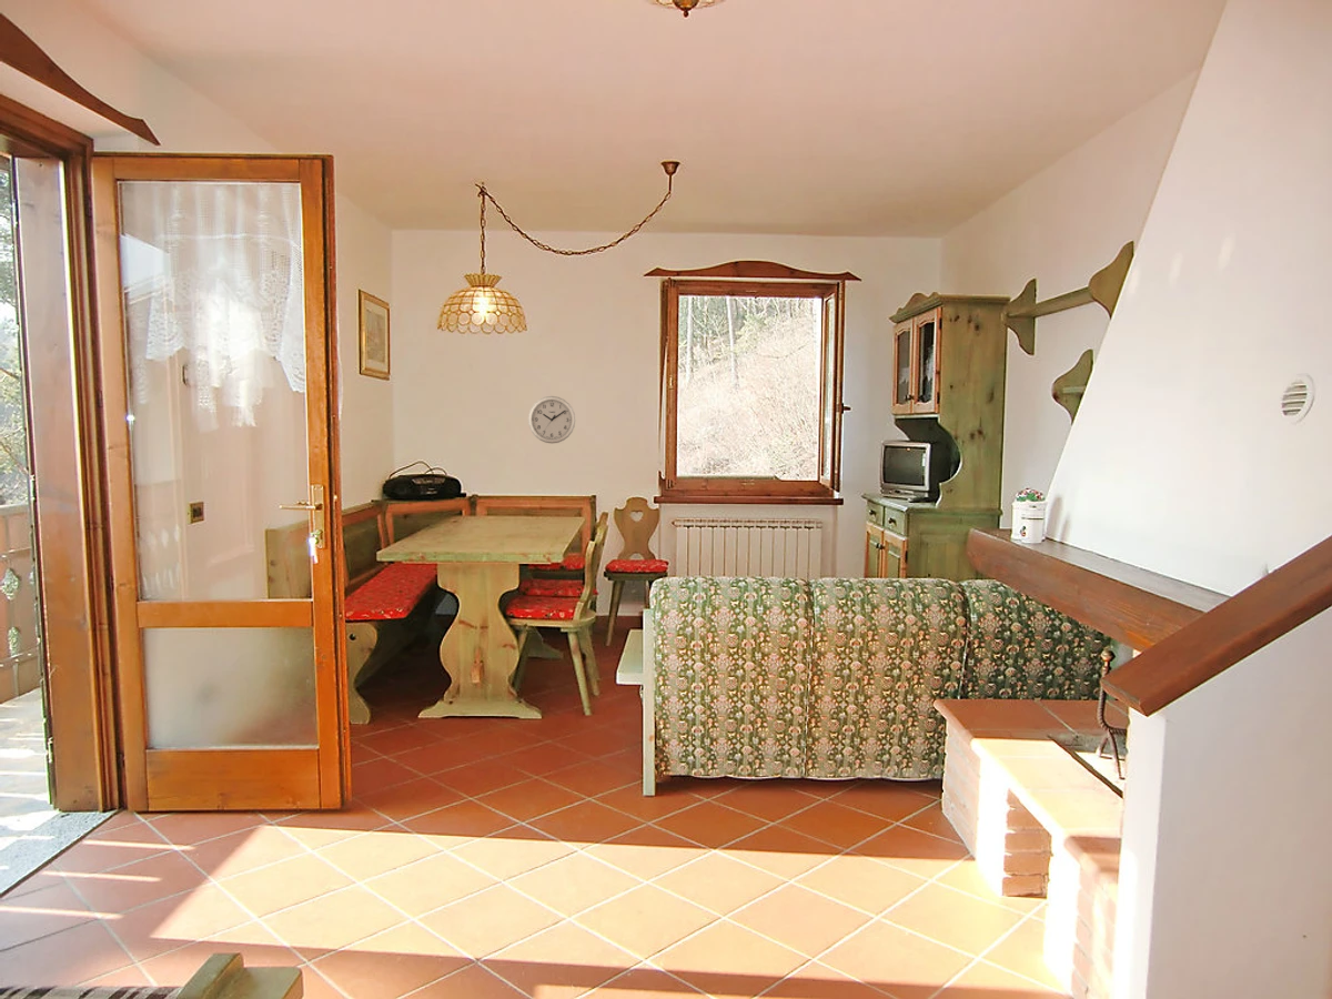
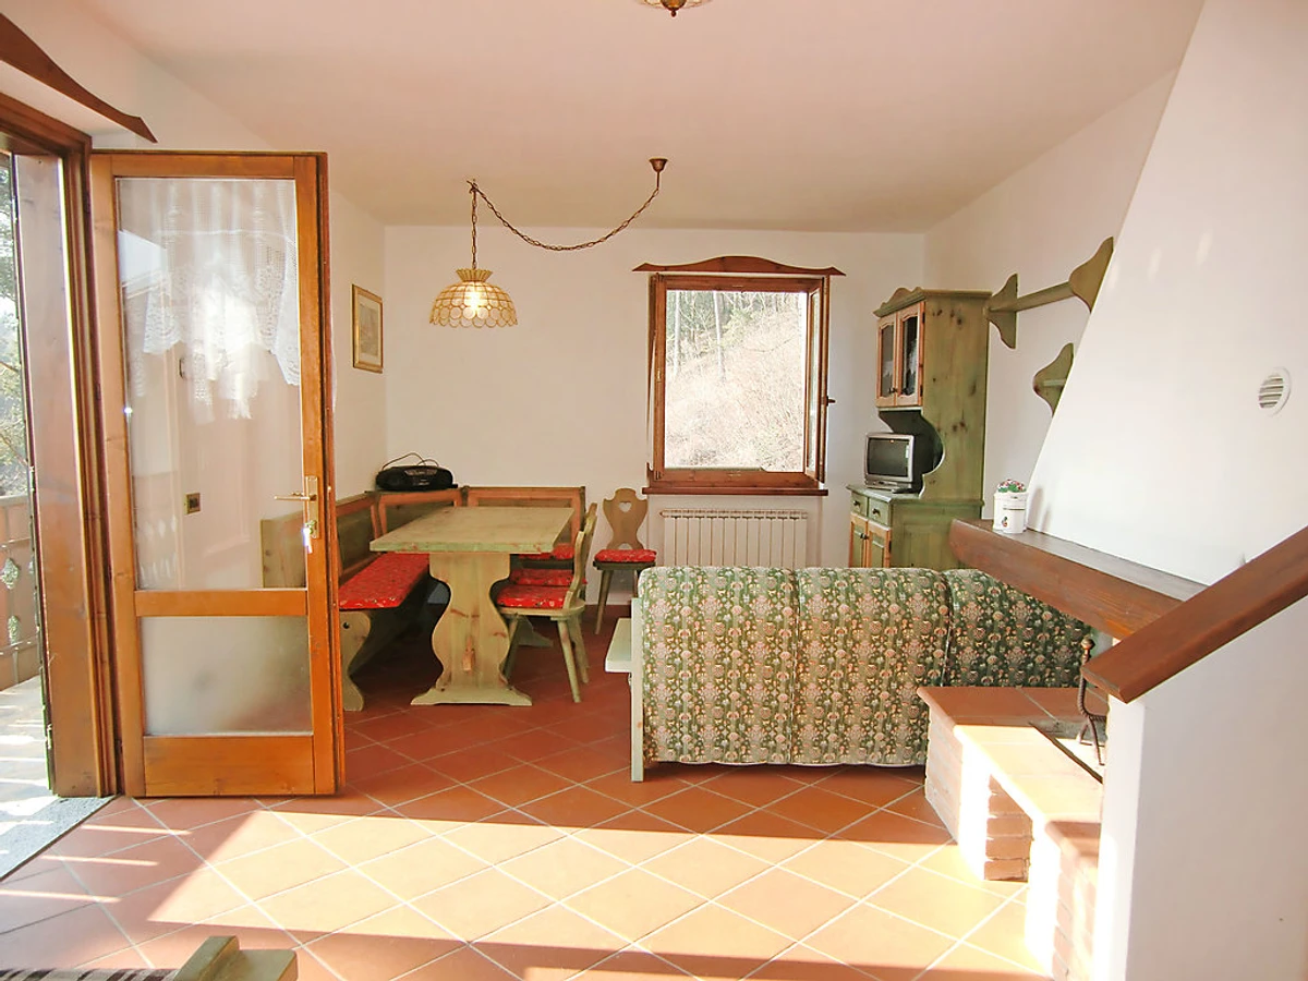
- wall clock [527,395,577,445]
